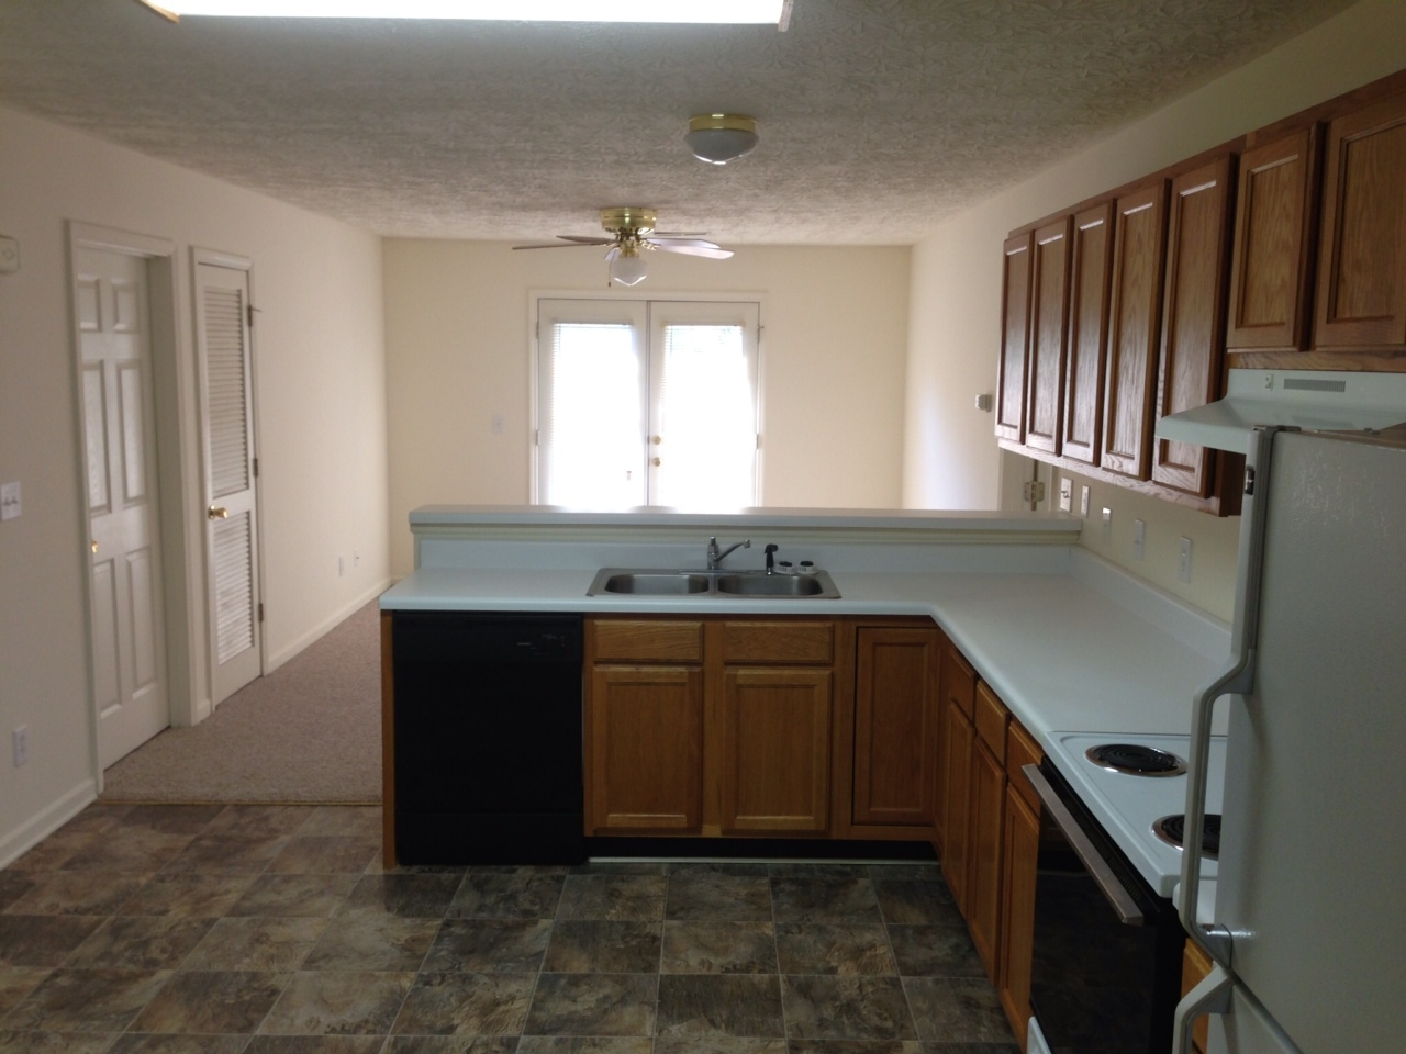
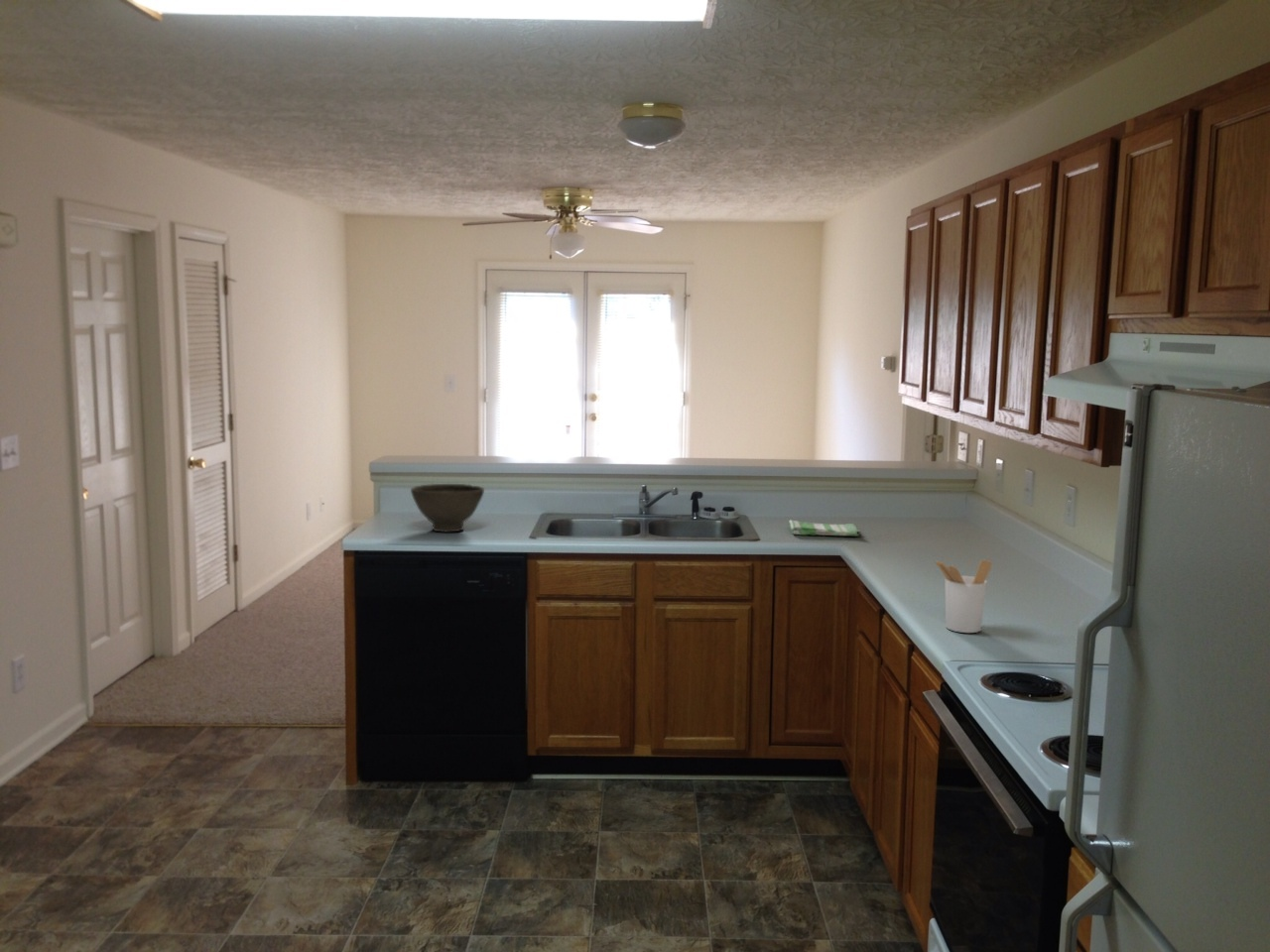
+ bowl [410,483,485,534]
+ utensil holder [934,559,993,634]
+ dish towel [788,519,861,536]
